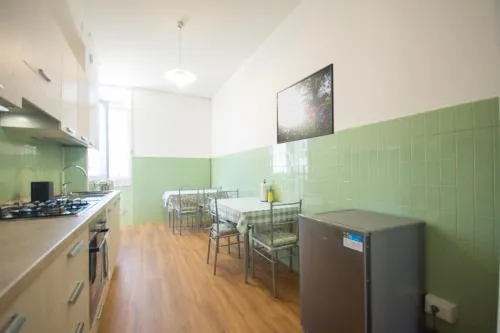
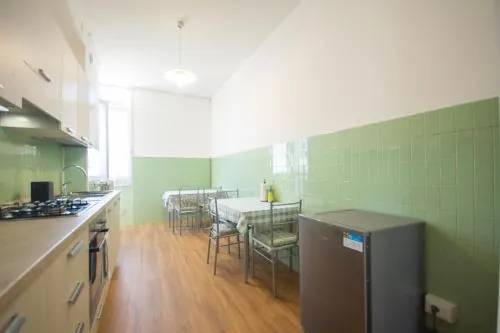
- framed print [276,62,335,145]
